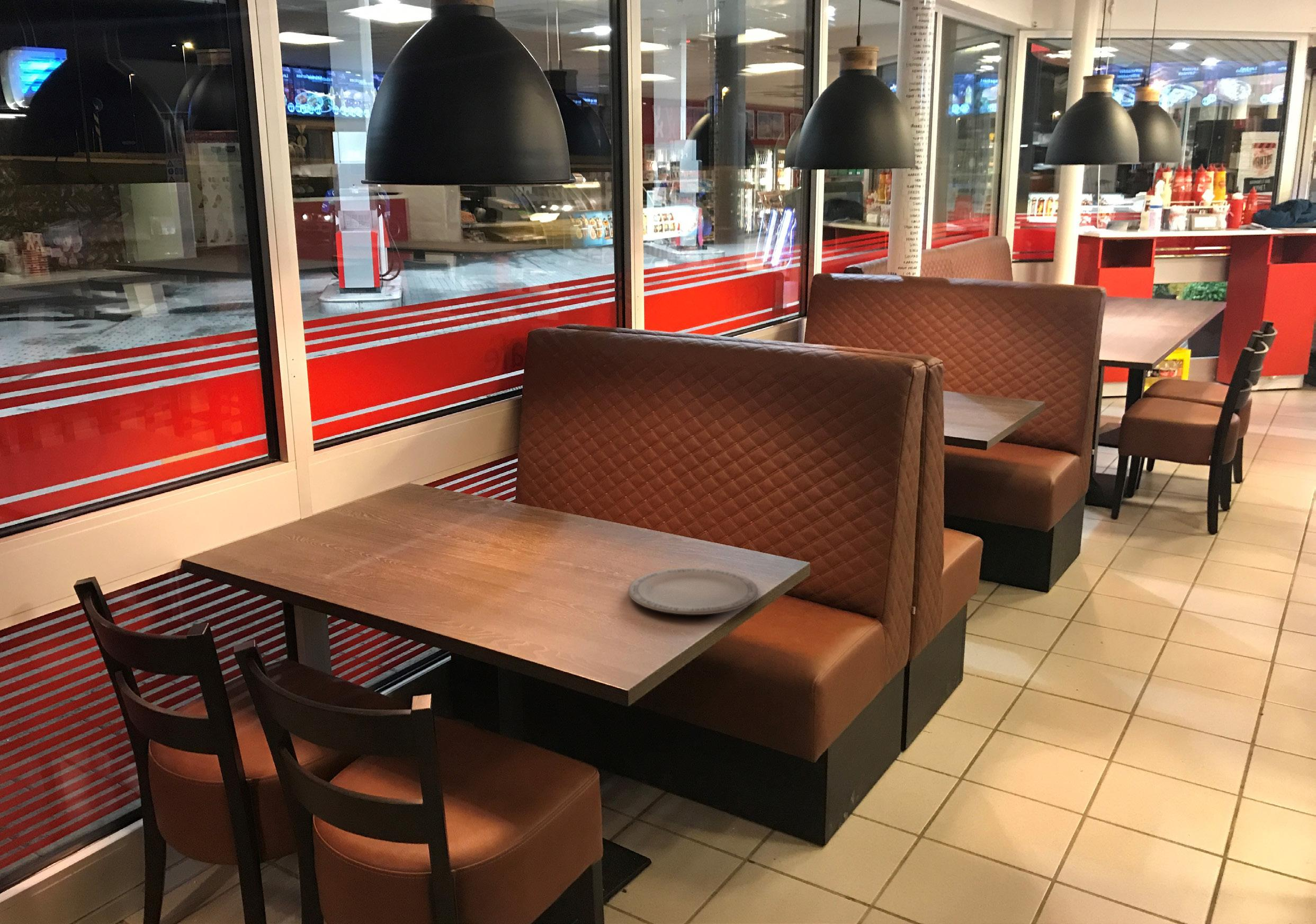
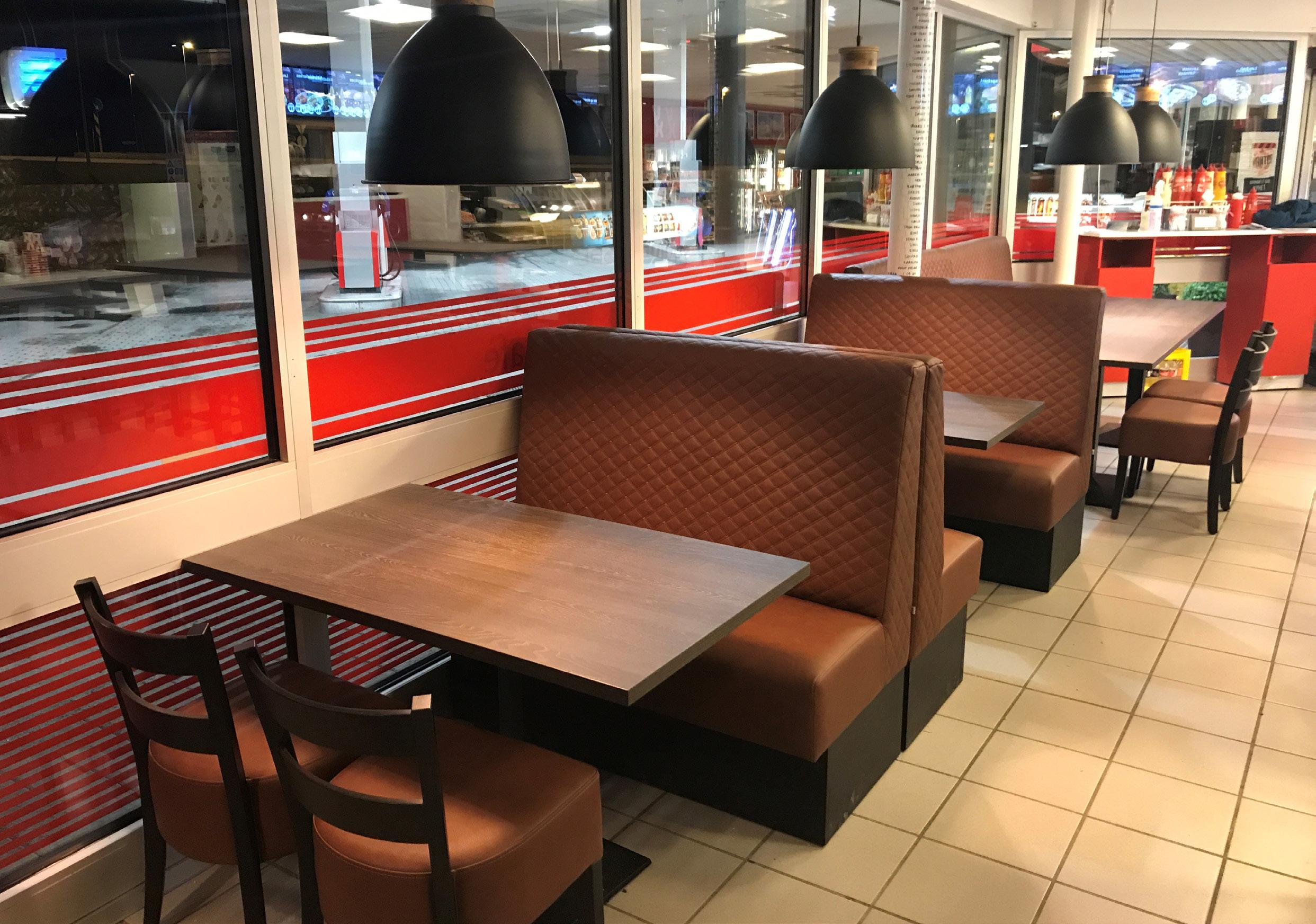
- plate [628,567,759,615]
